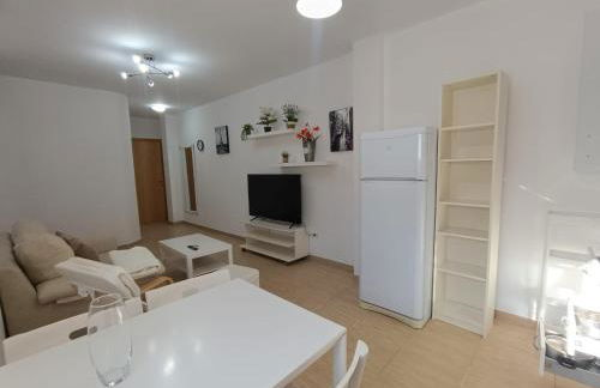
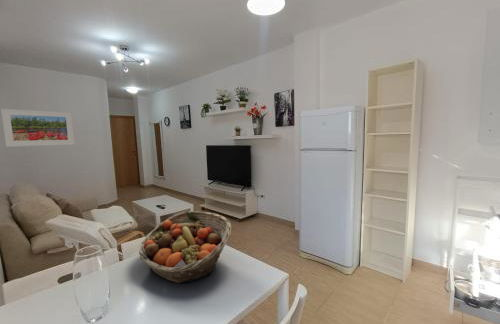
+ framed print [0,108,75,148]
+ fruit basket [138,210,232,284]
